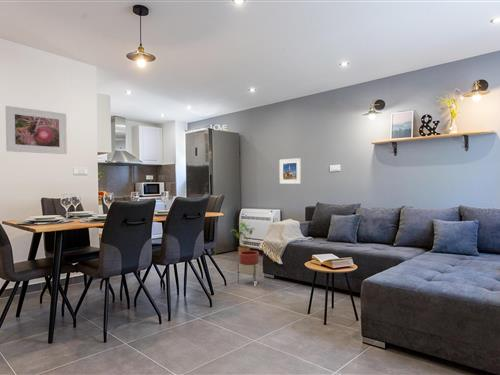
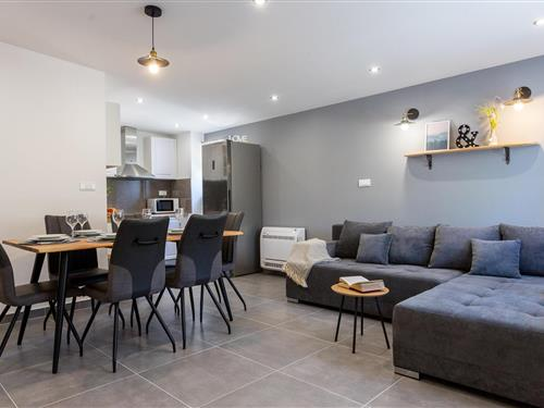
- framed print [4,105,68,155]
- planter [237,250,260,284]
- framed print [279,157,302,185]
- house plant [229,221,255,261]
